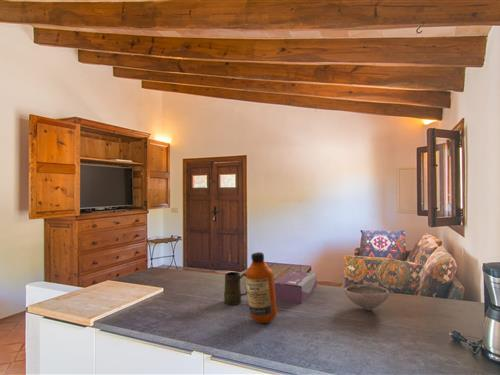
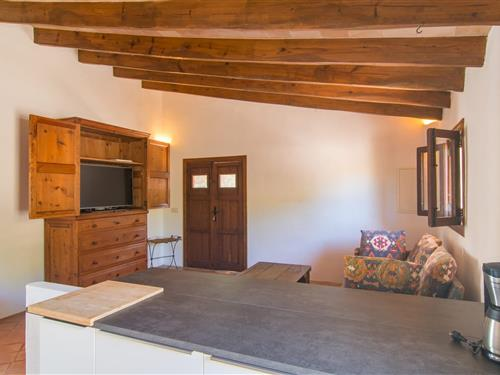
- tissue box [274,270,318,305]
- bottle [244,251,278,324]
- mug [223,271,247,306]
- bowl [344,284,390,312]
